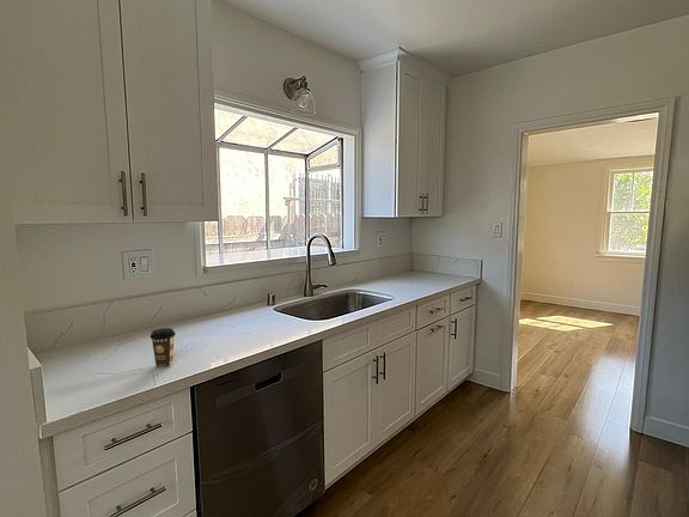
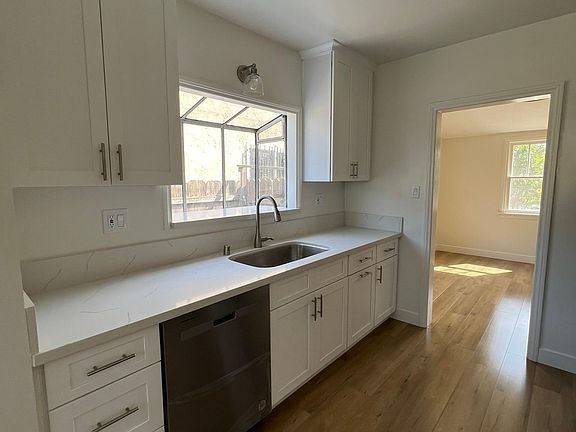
- coffee cup [150,327,177,370]
